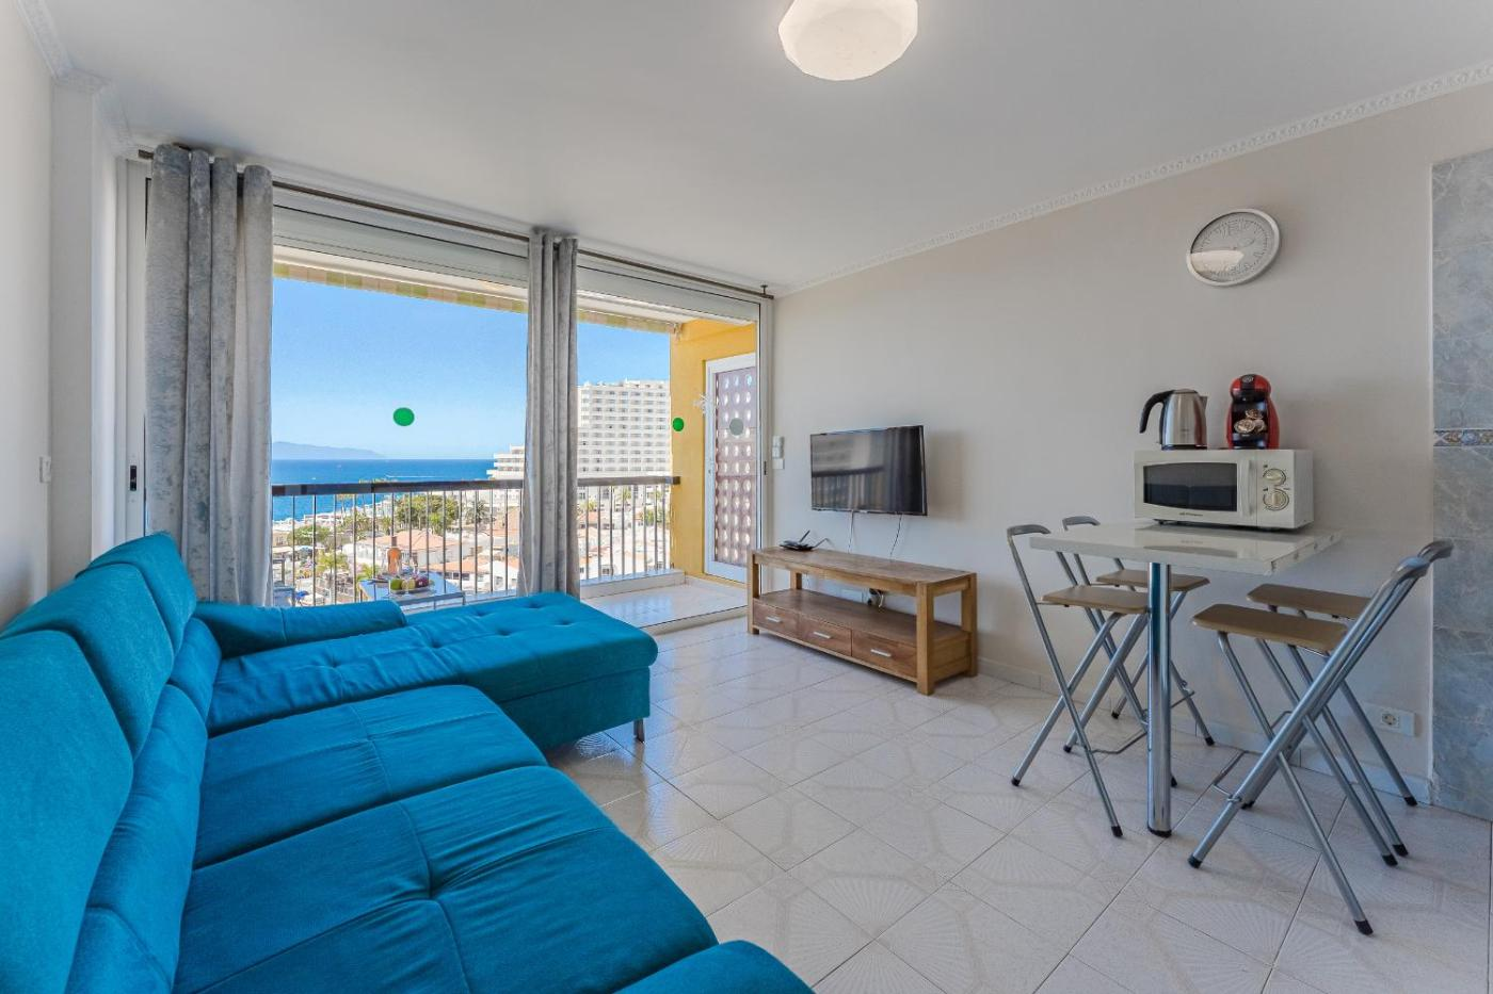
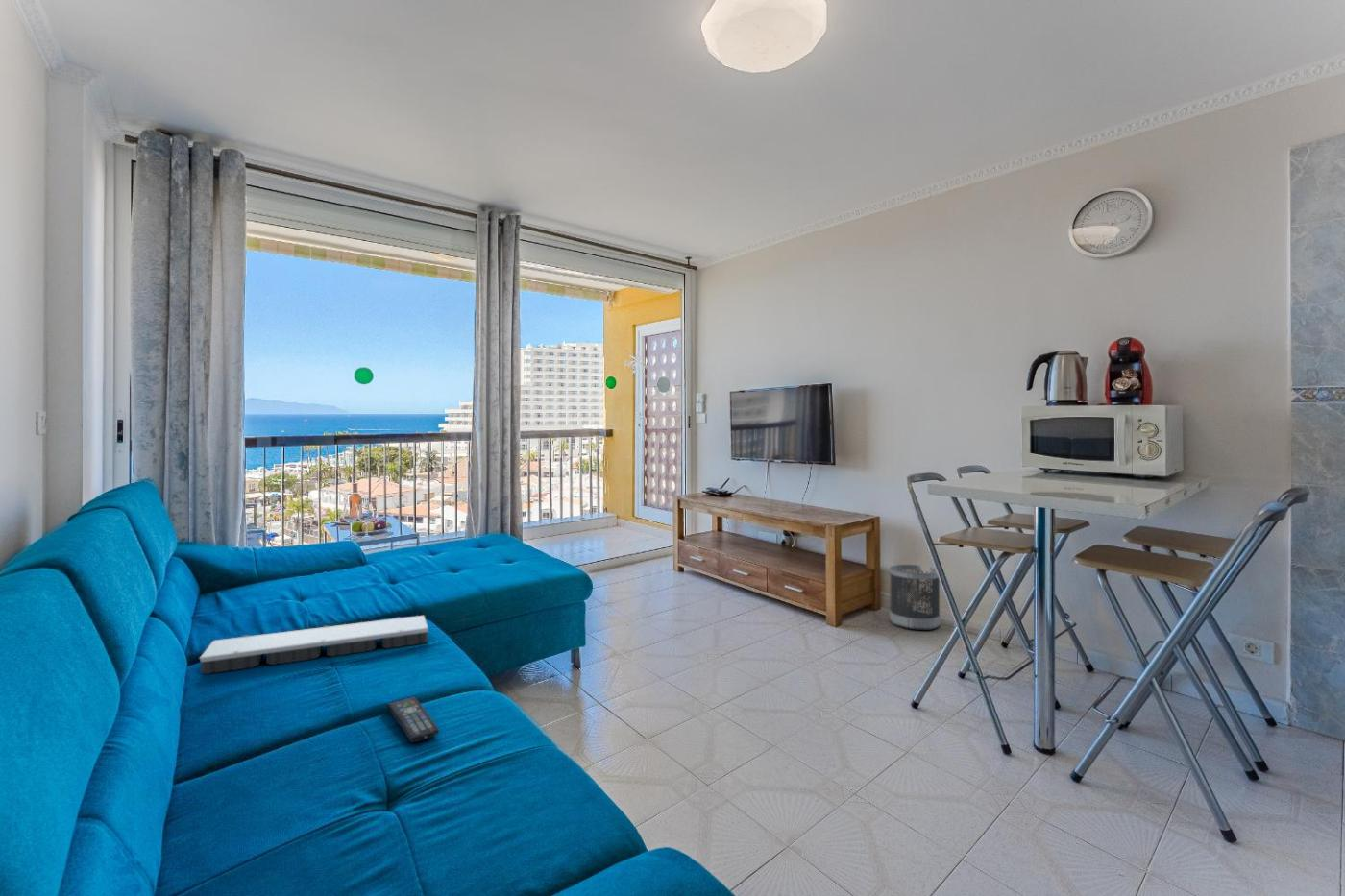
+ remote control [386,696,440,743]
+ wastebasket [889,564,942,631]
+ tray [198,615,429,675]
